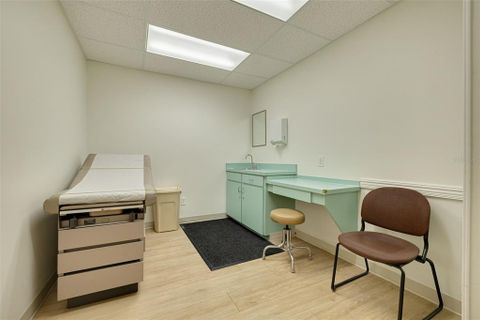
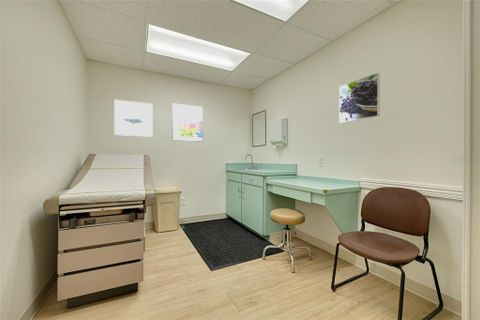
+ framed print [171,102,204,142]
+ wall art [114,99,154,138]
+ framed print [338,72,381,124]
